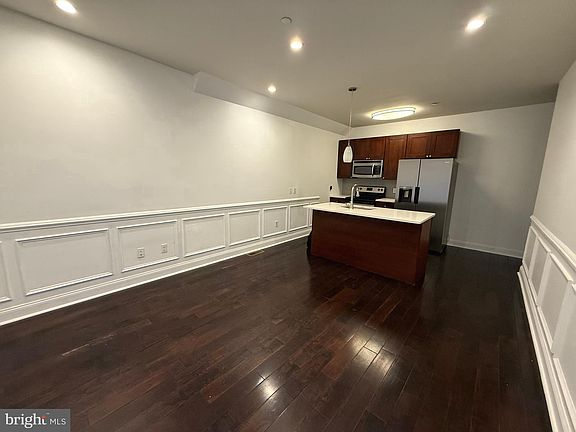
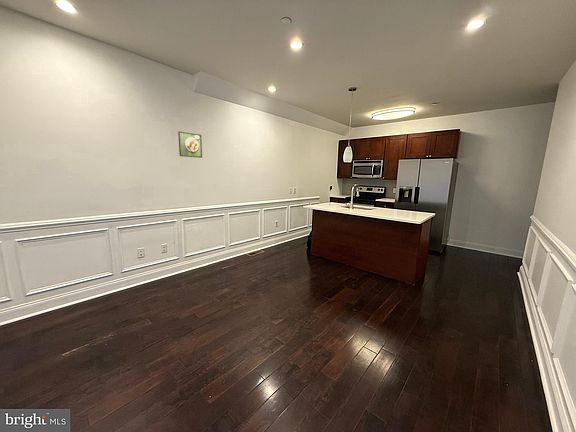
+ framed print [177,130,203,159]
